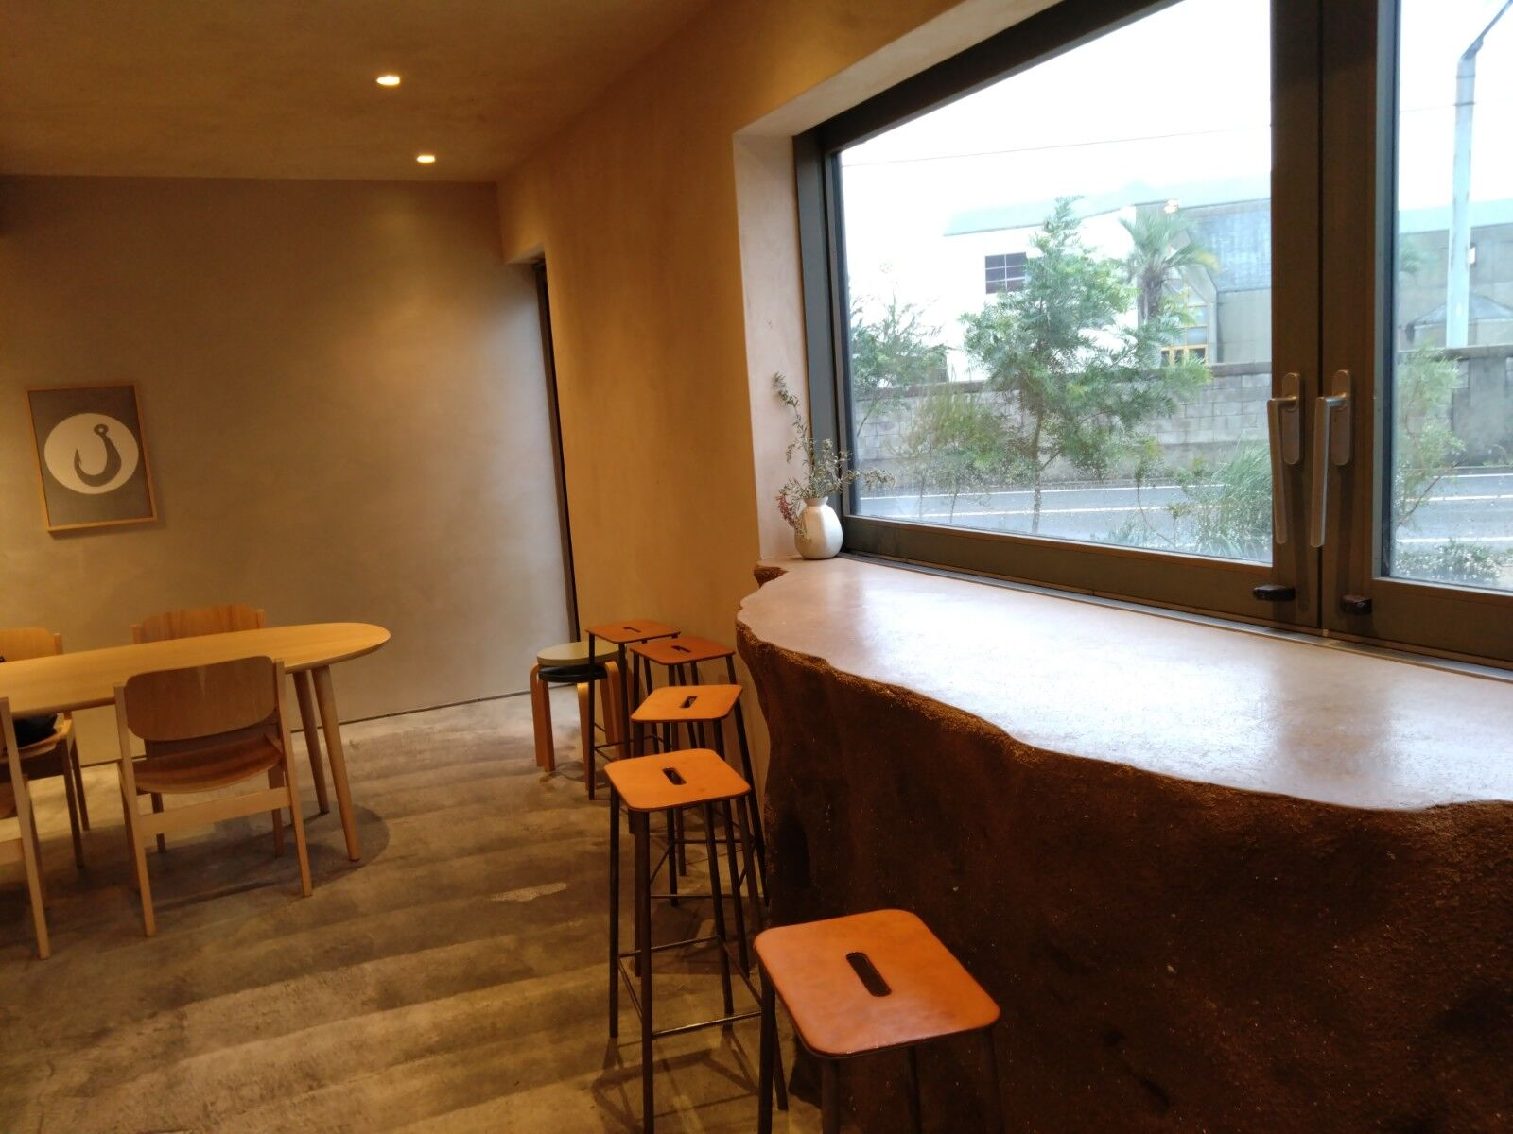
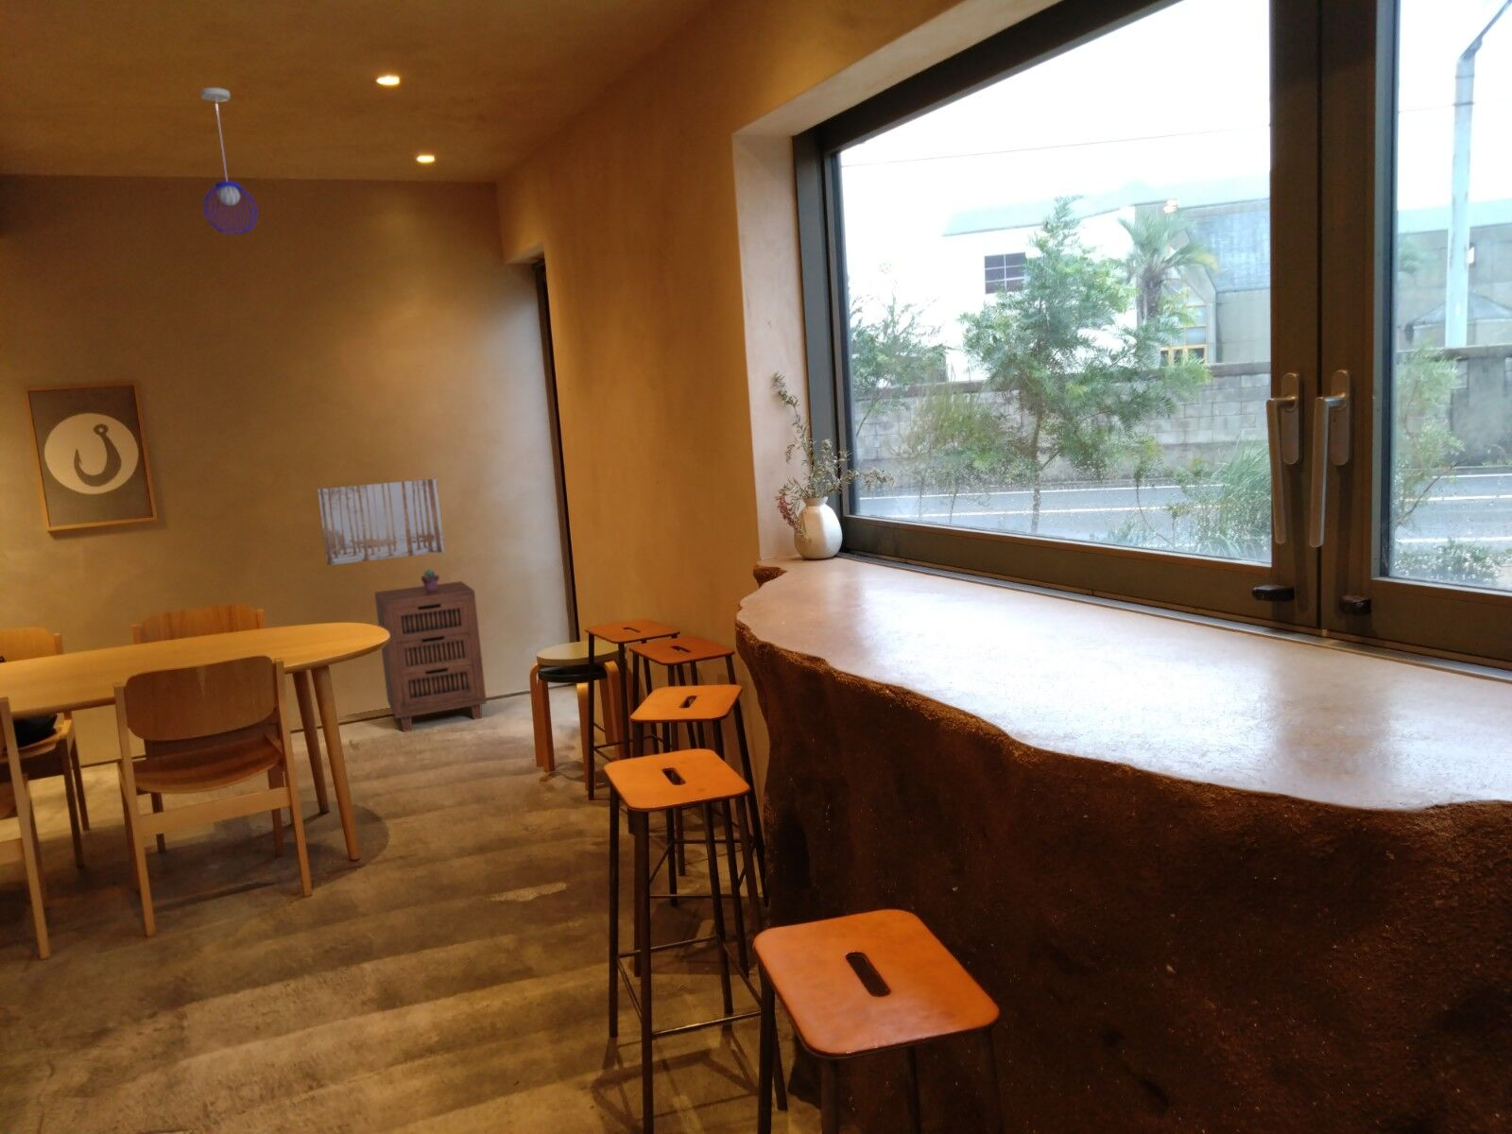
+ pendant light [199,87,258,236]
+ wall art [317,478,445,566]
+ potted succulent [420,568,441,592]
+ cabinet [374,580,488,733]
